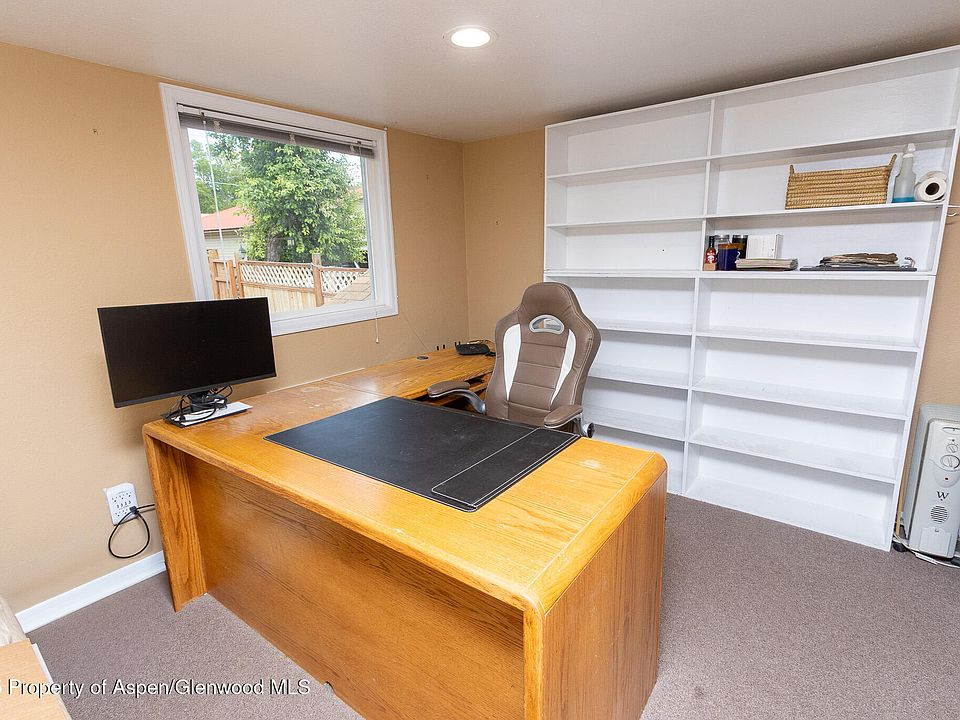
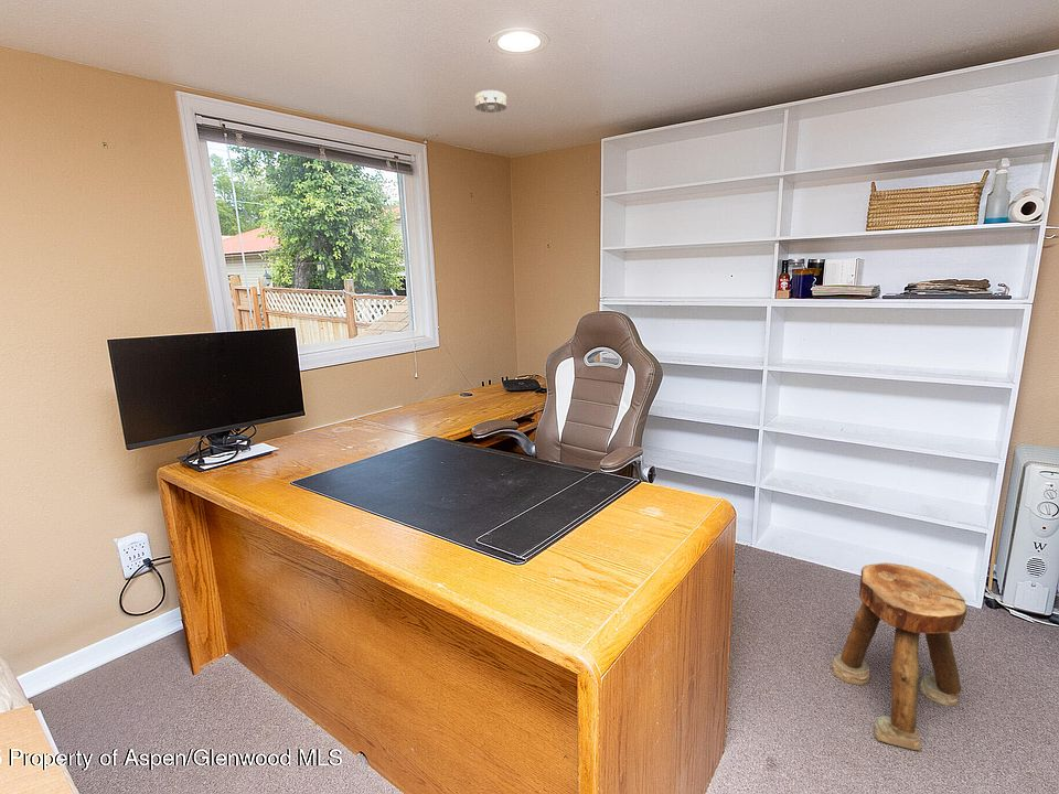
+ smoke detector [473,89,507,114]
+ stool [831,561,967,752]
